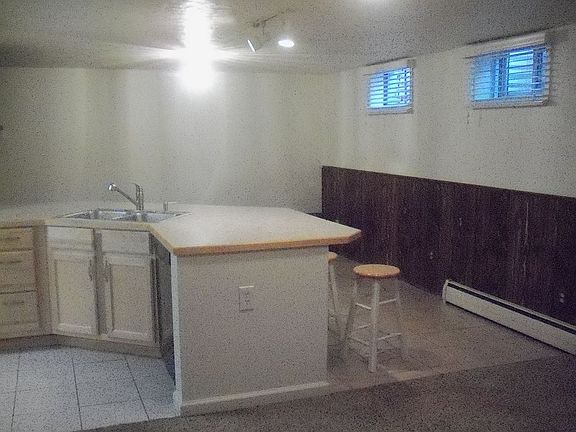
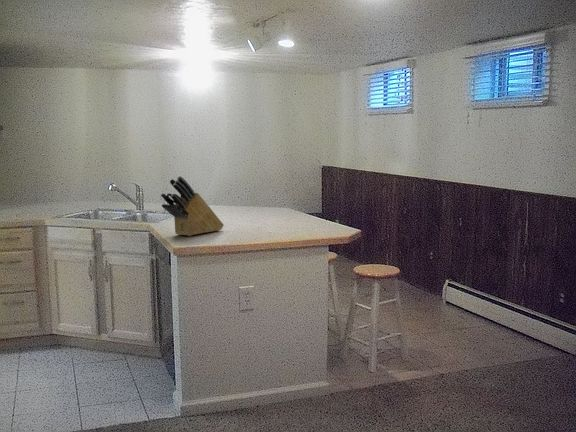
+ knife block [160,175,225,237]
